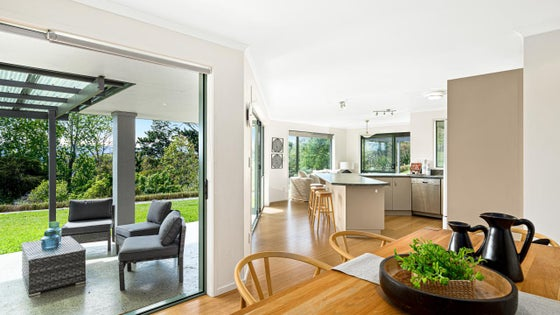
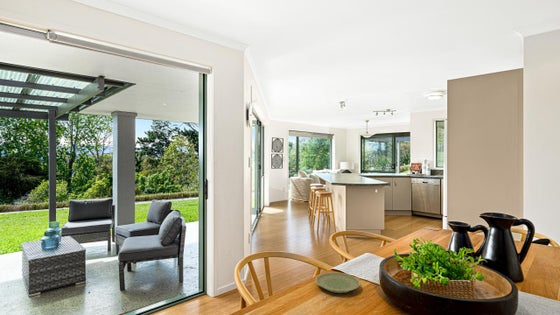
+ plate [315,271,361,294]
